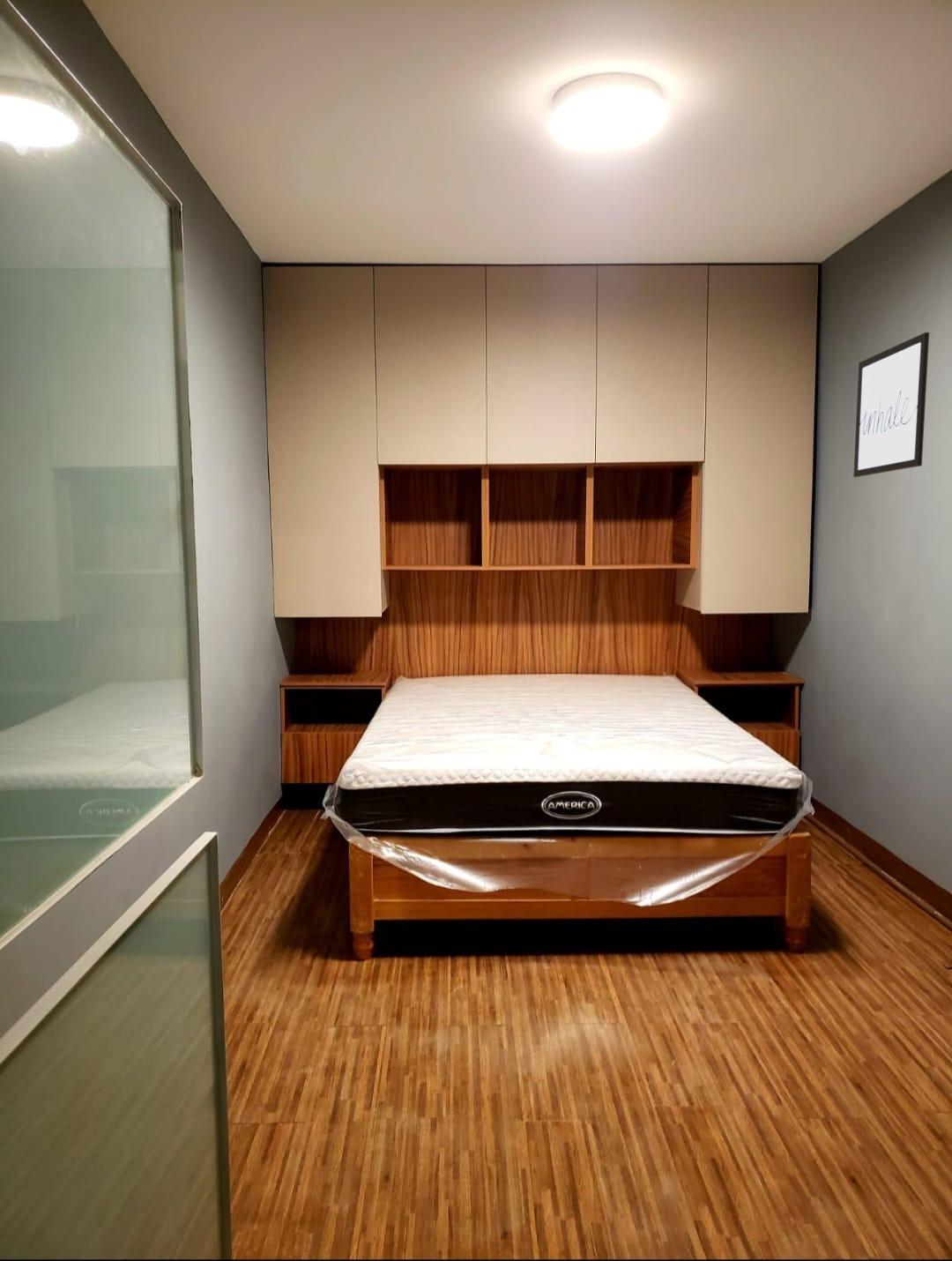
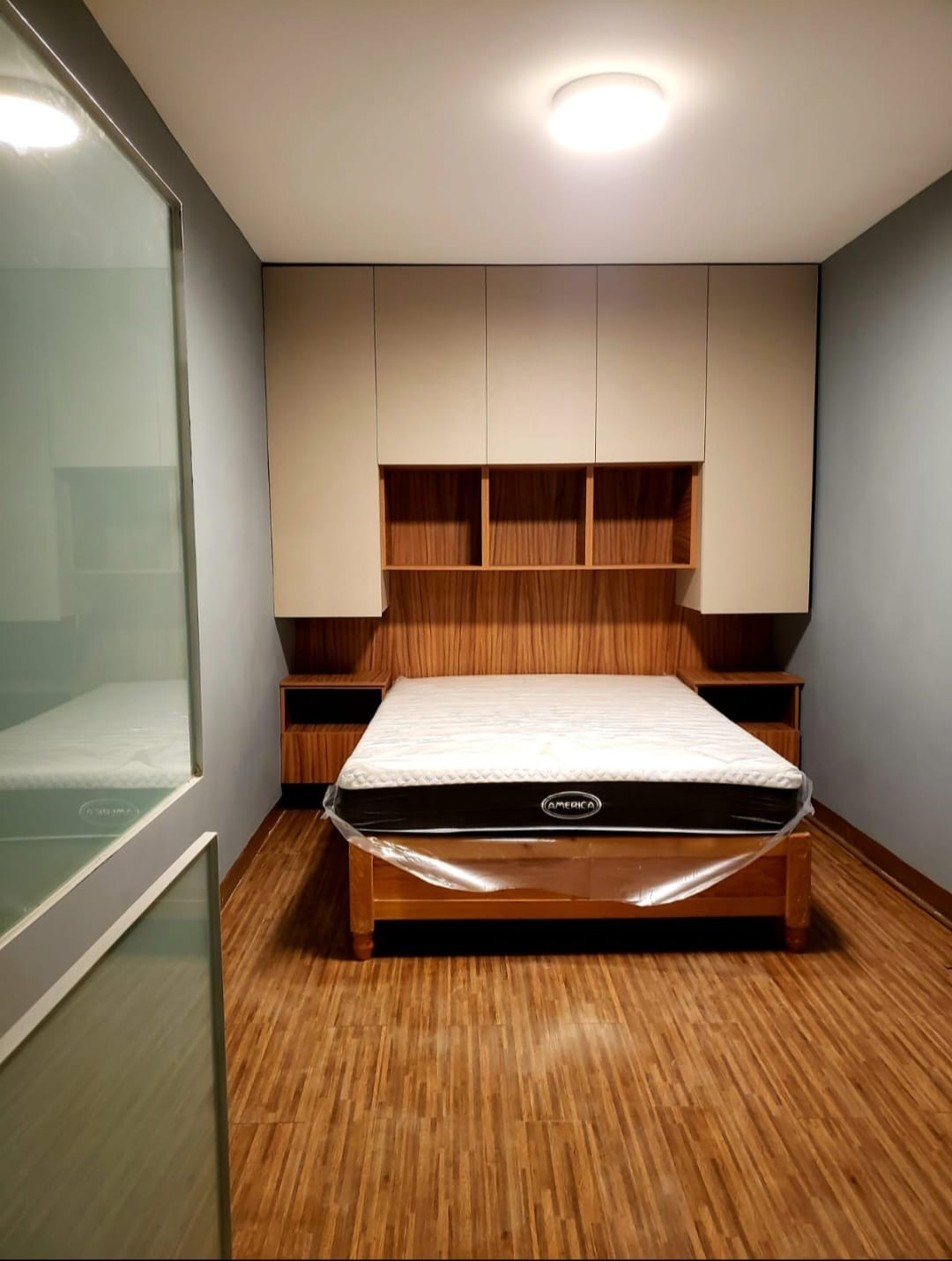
- wall art [852,332,930,478]
